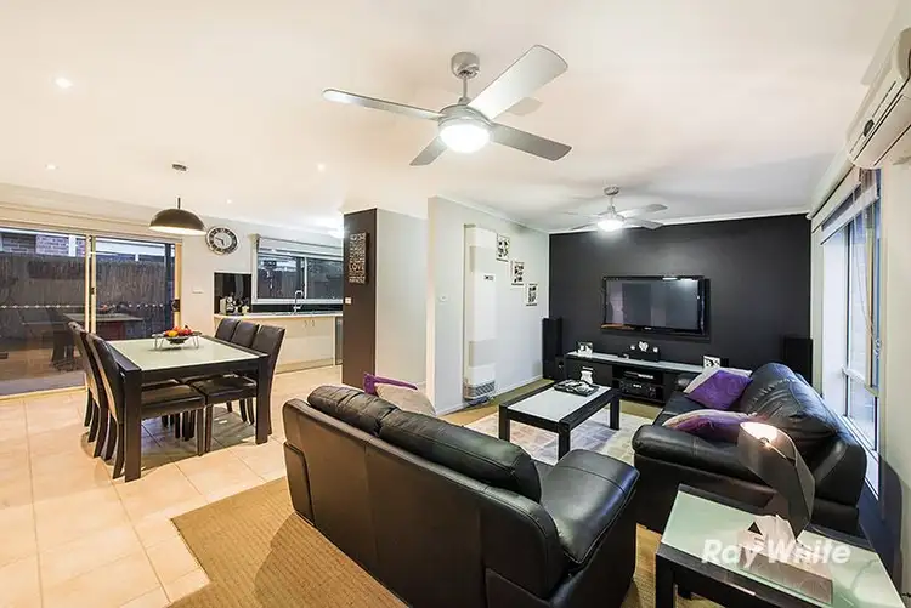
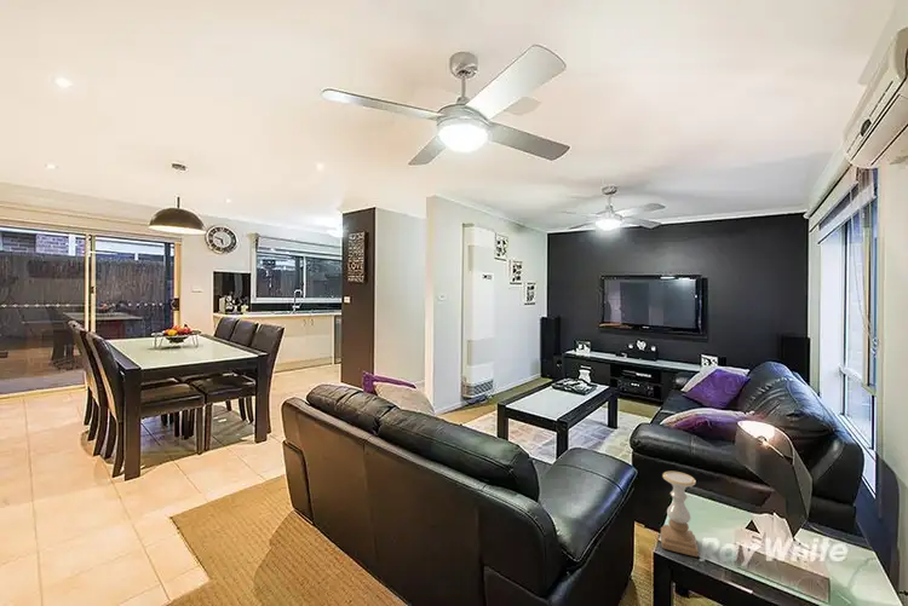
+ candle holder [660,471,700,558]
